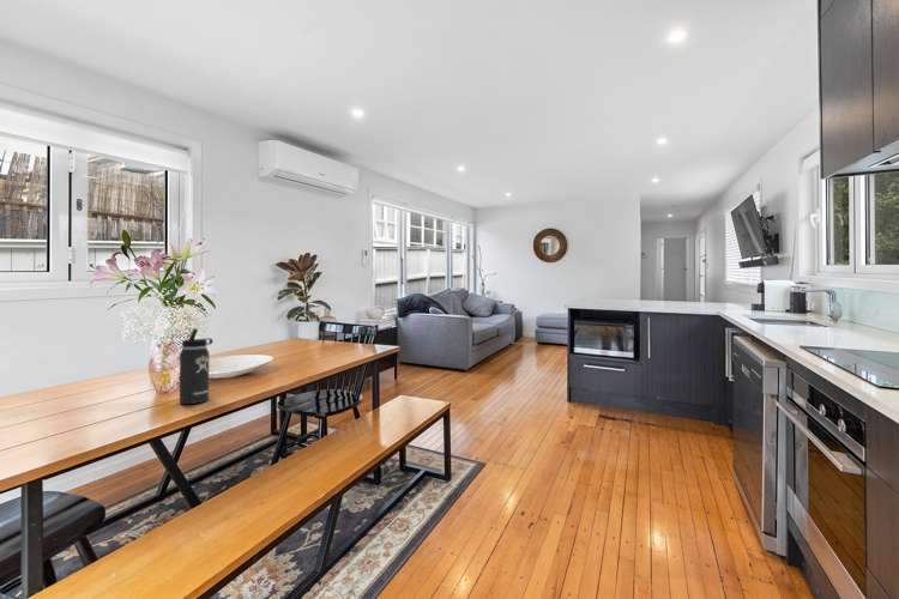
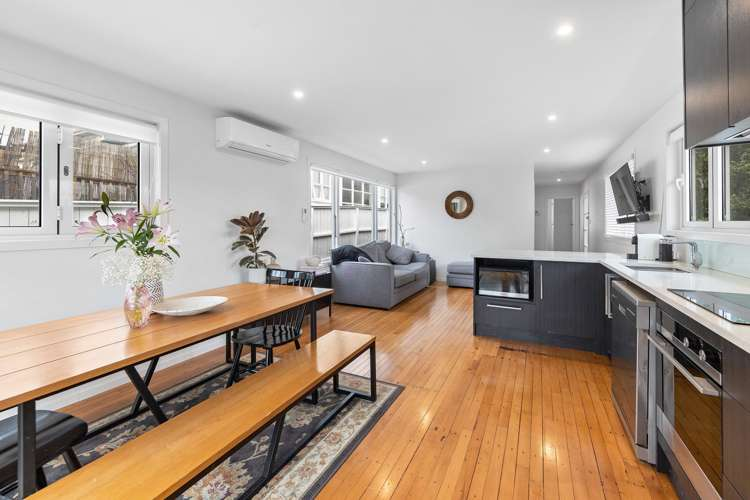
- thermos bottle [179,327,215,405]
